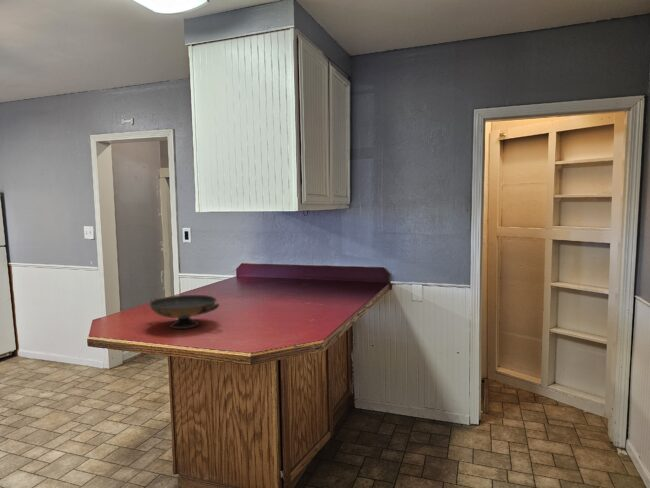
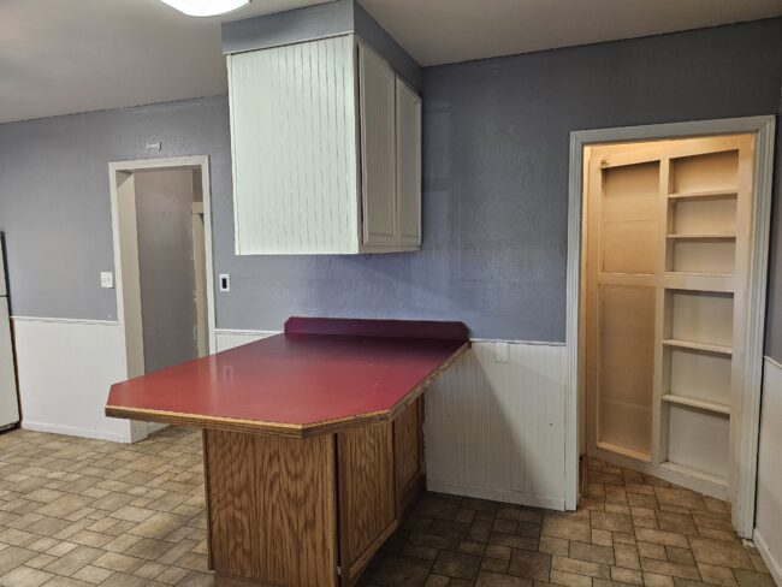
- decorative bowl [148,294,220,330]
